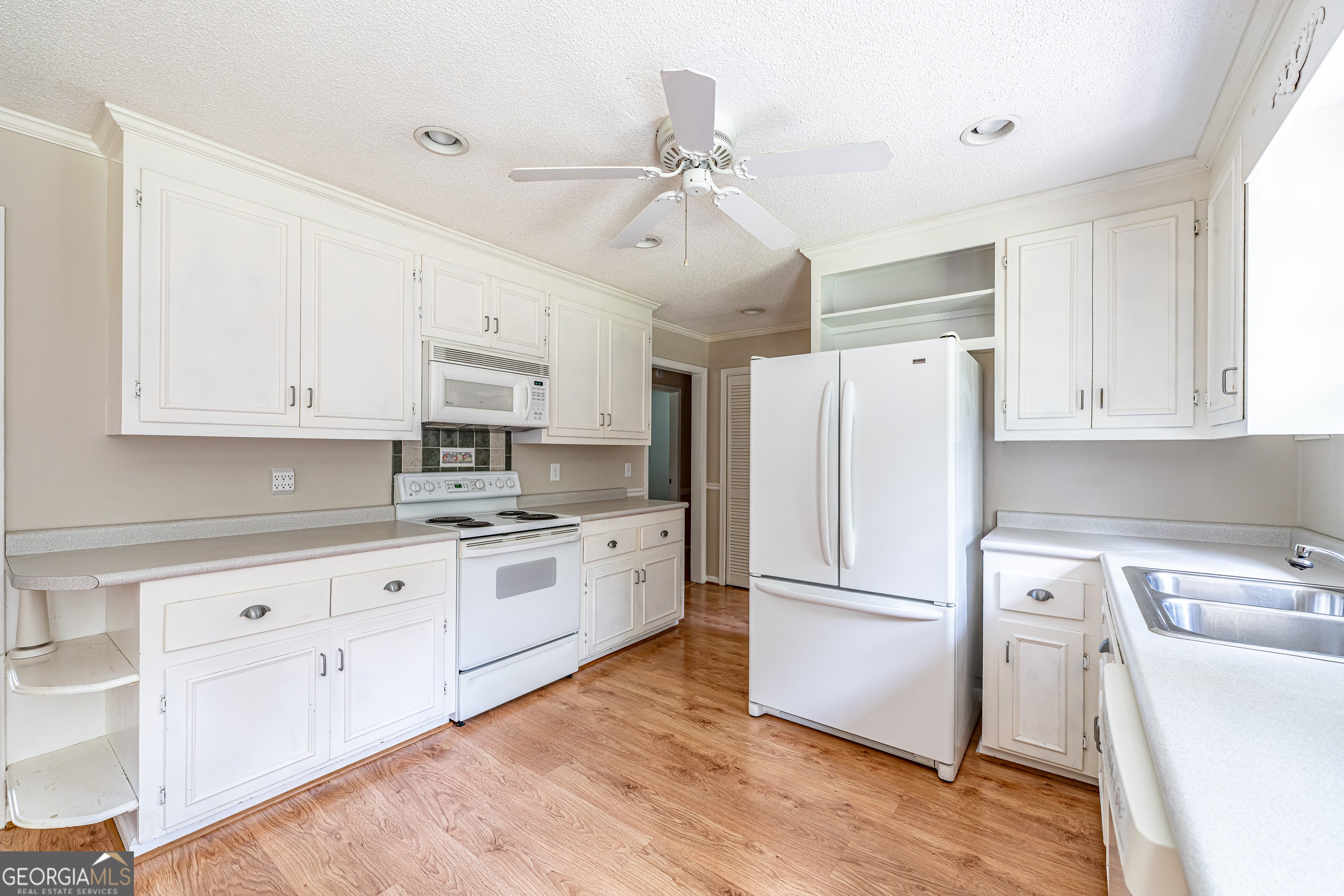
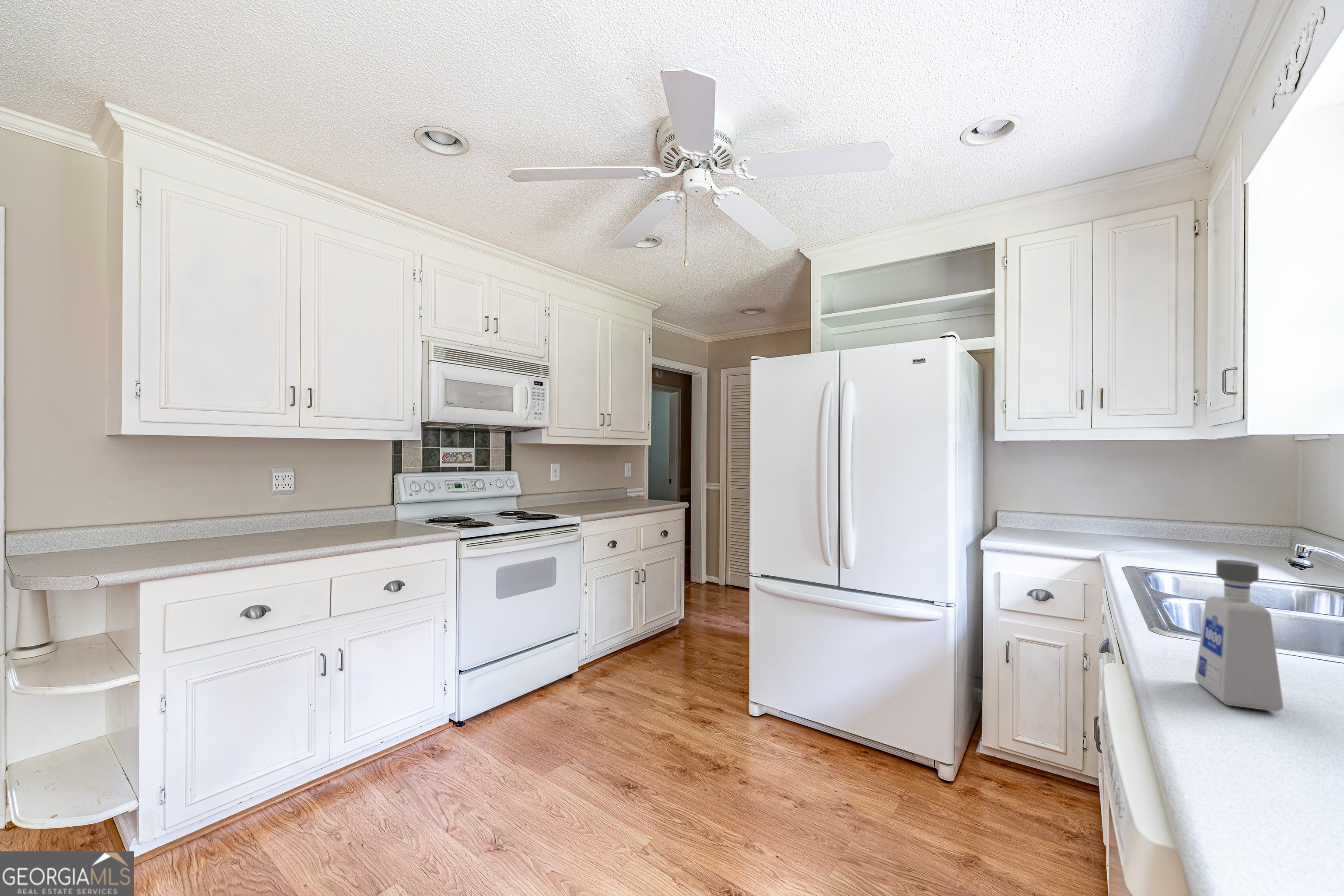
+ soap dispenser [1194,559,1284,712]
